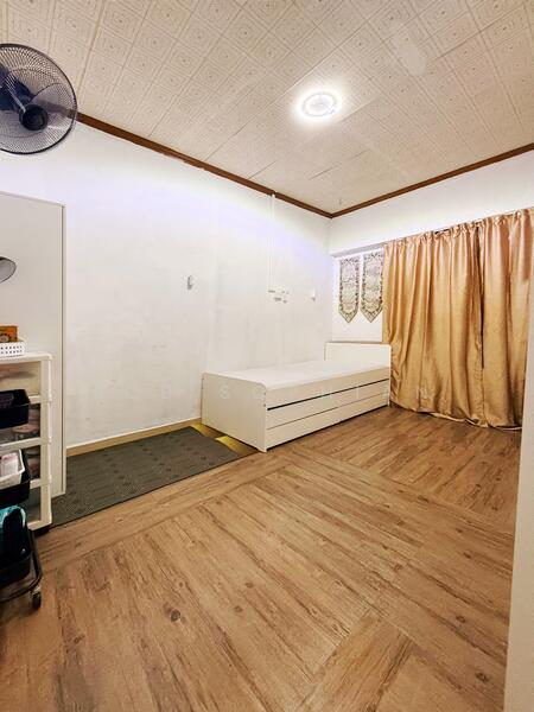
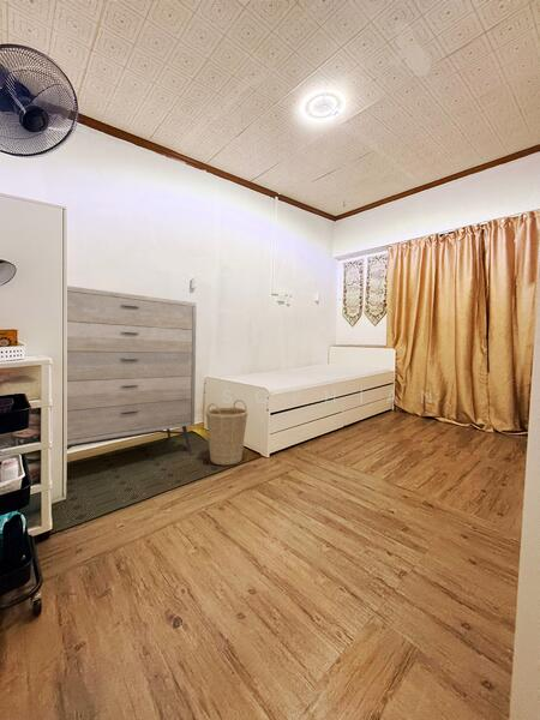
+ dresser [66,284,197,452]
+ basket [205,398,248,466]
